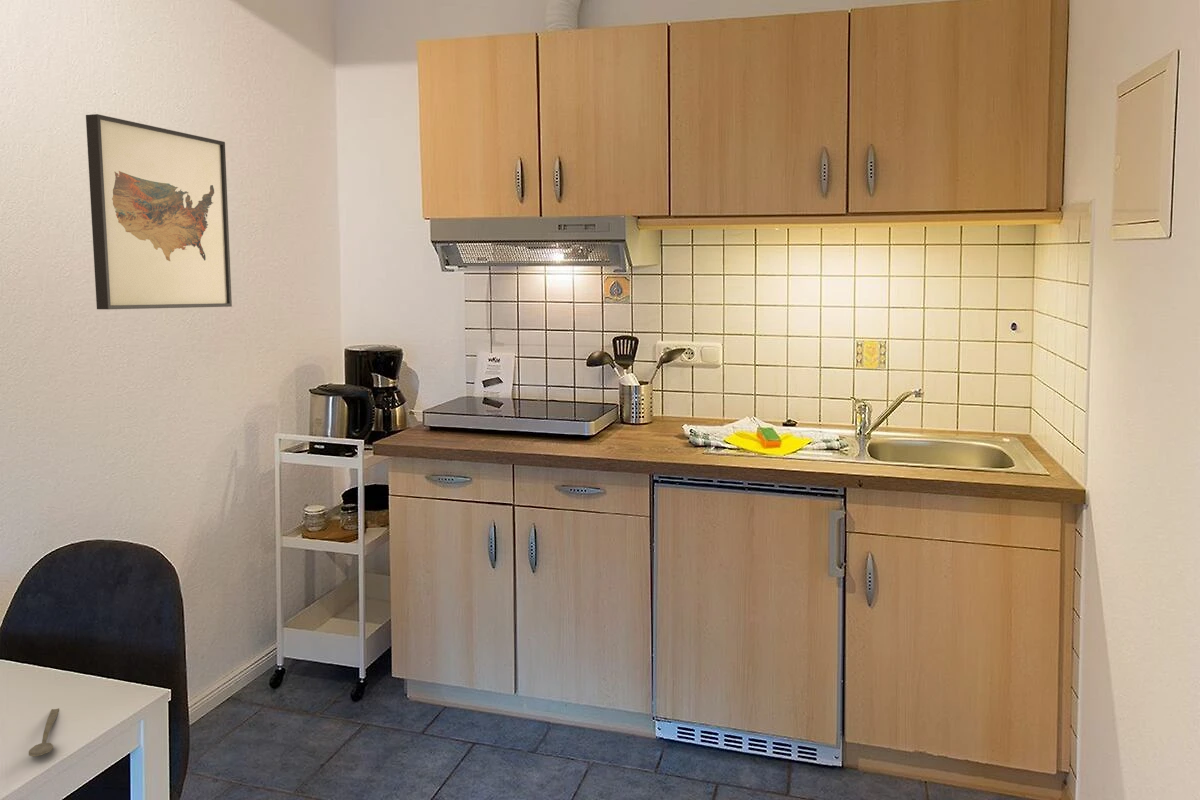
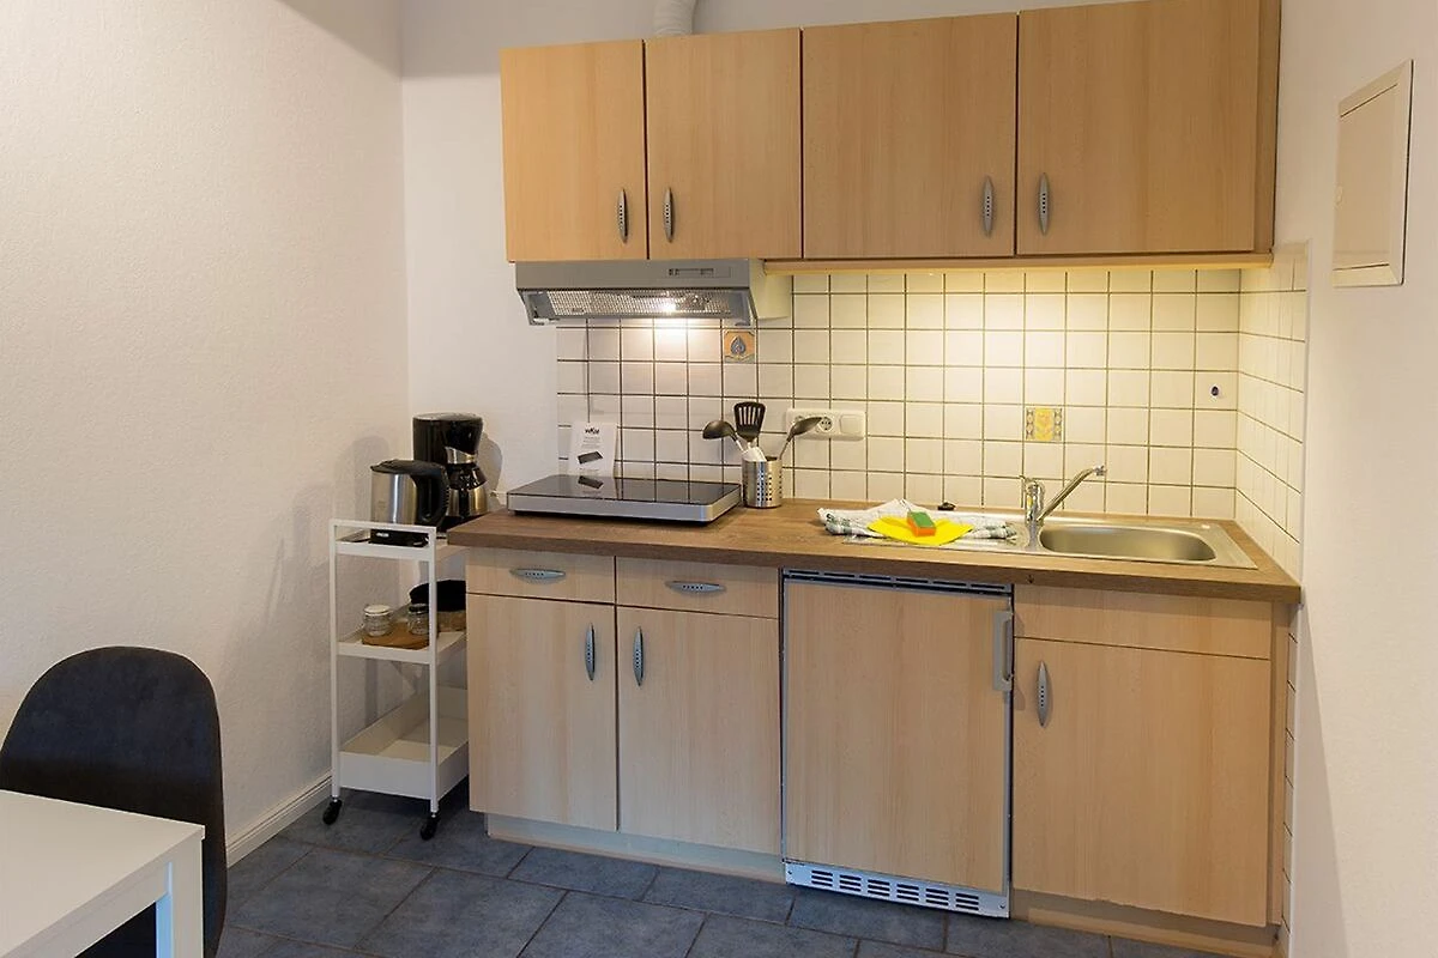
- spoon [28,708,60,757]
- wall art [85,113,233,310]
